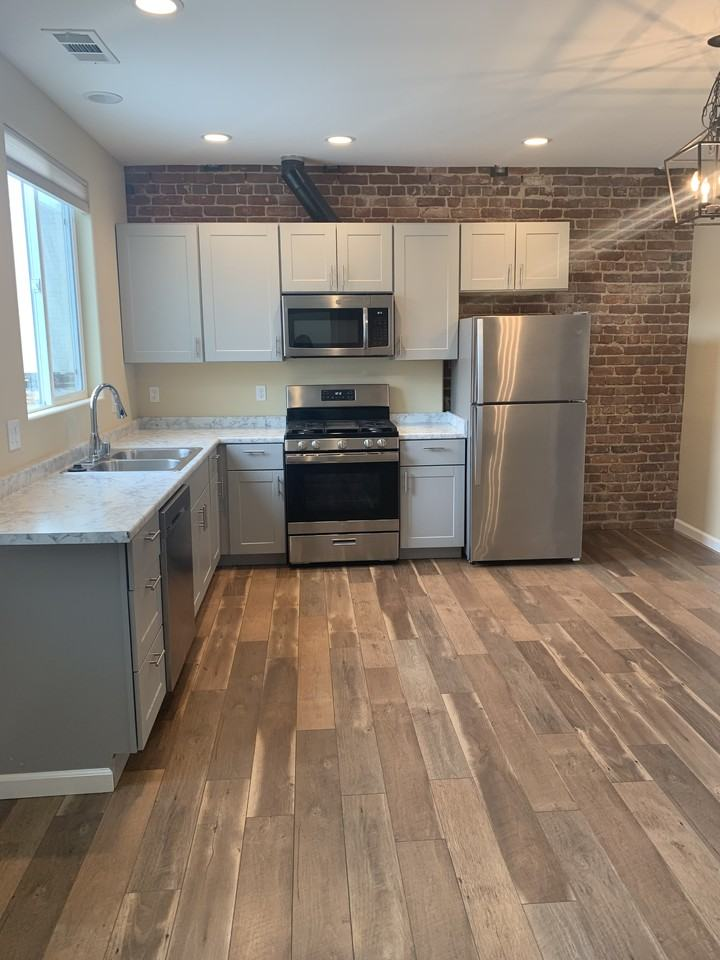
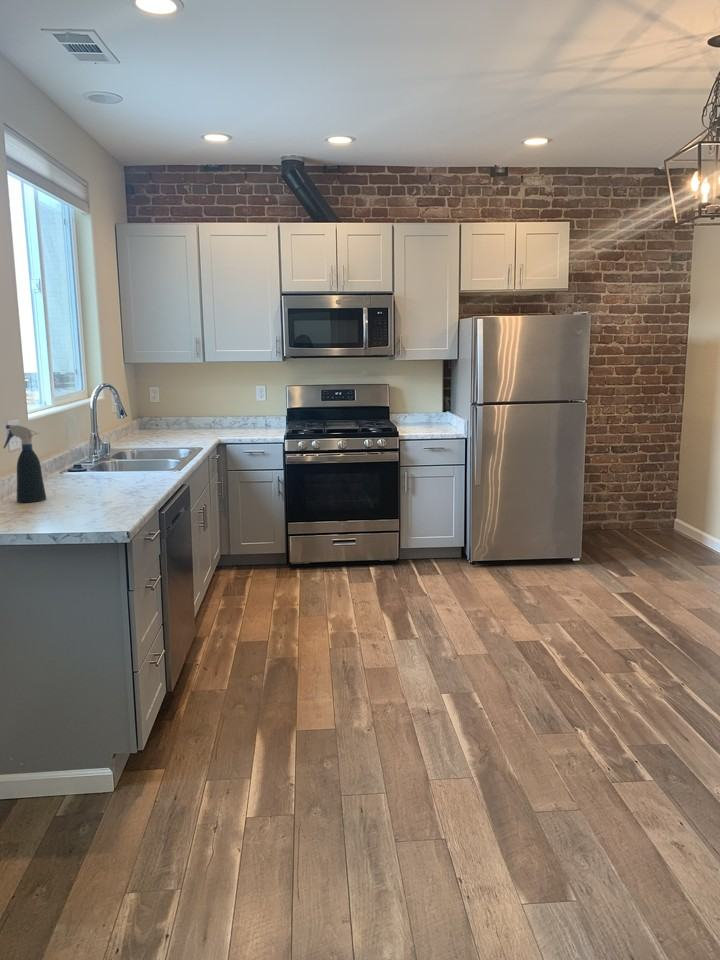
+ spray bottle [3,424,47,503]
